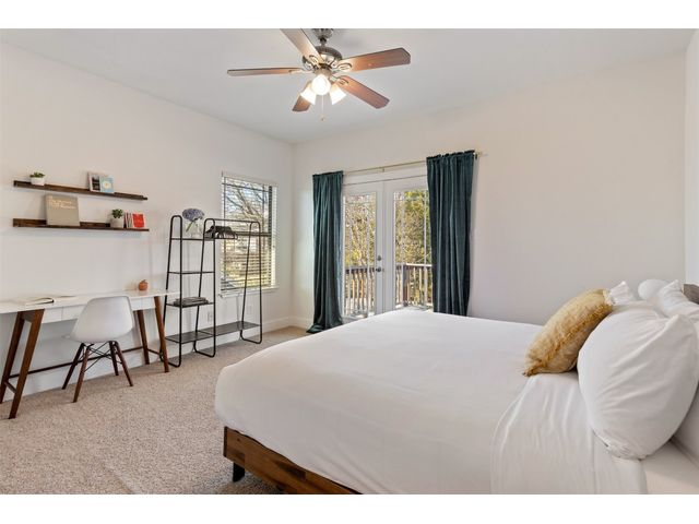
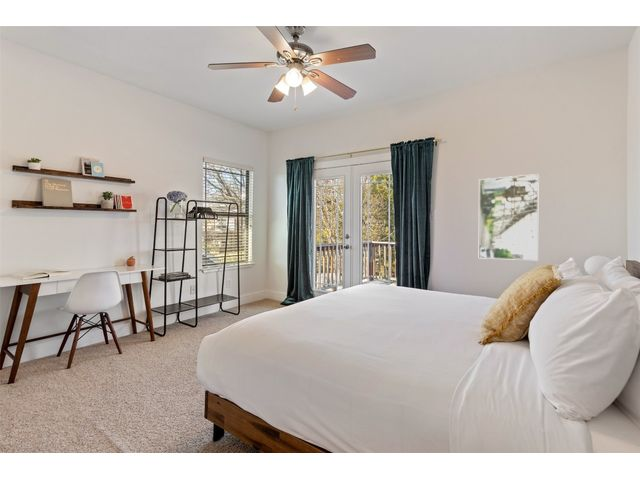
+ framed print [478,173,540,261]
